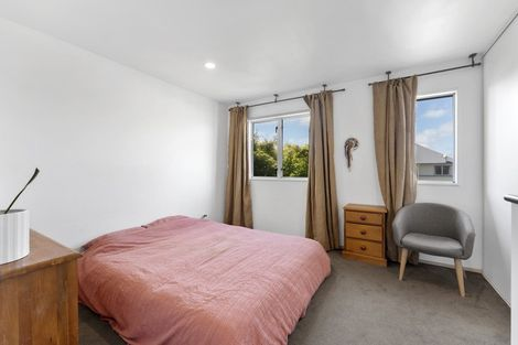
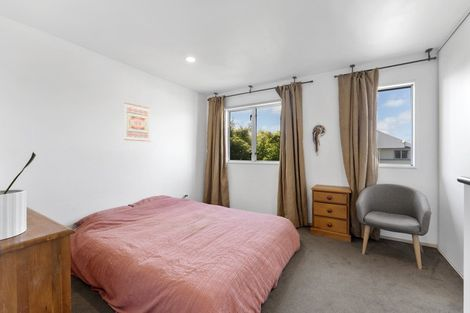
+ wall art [124,102,151,143]
